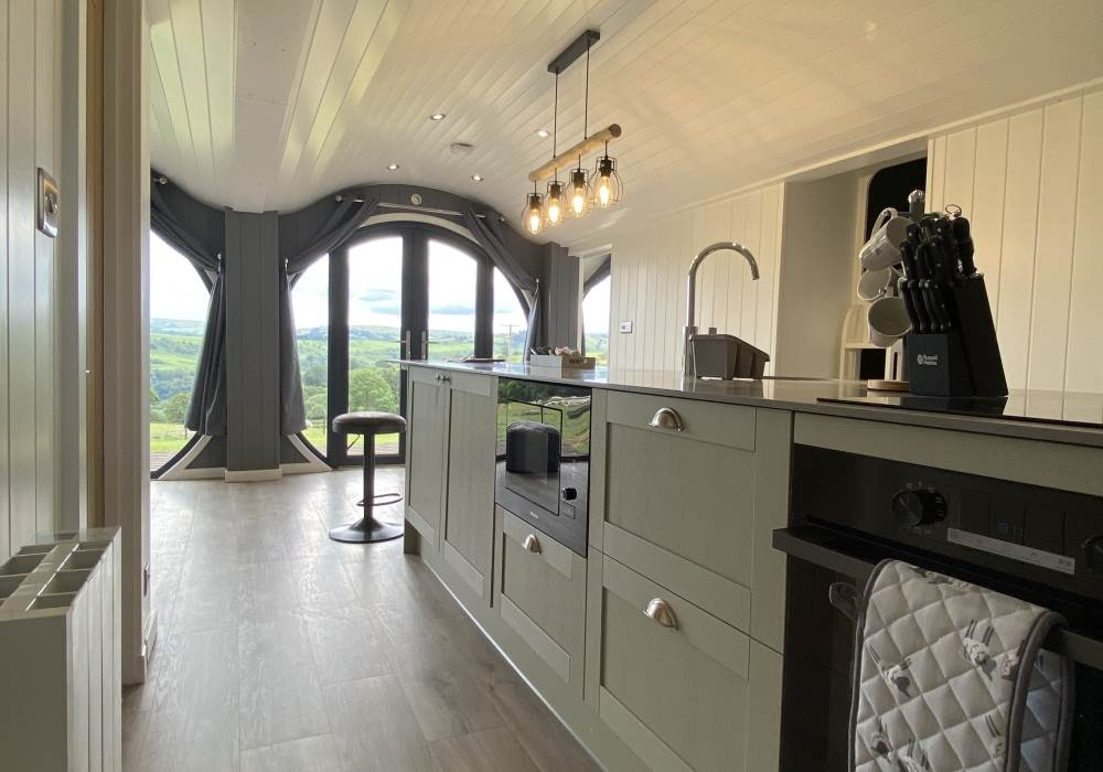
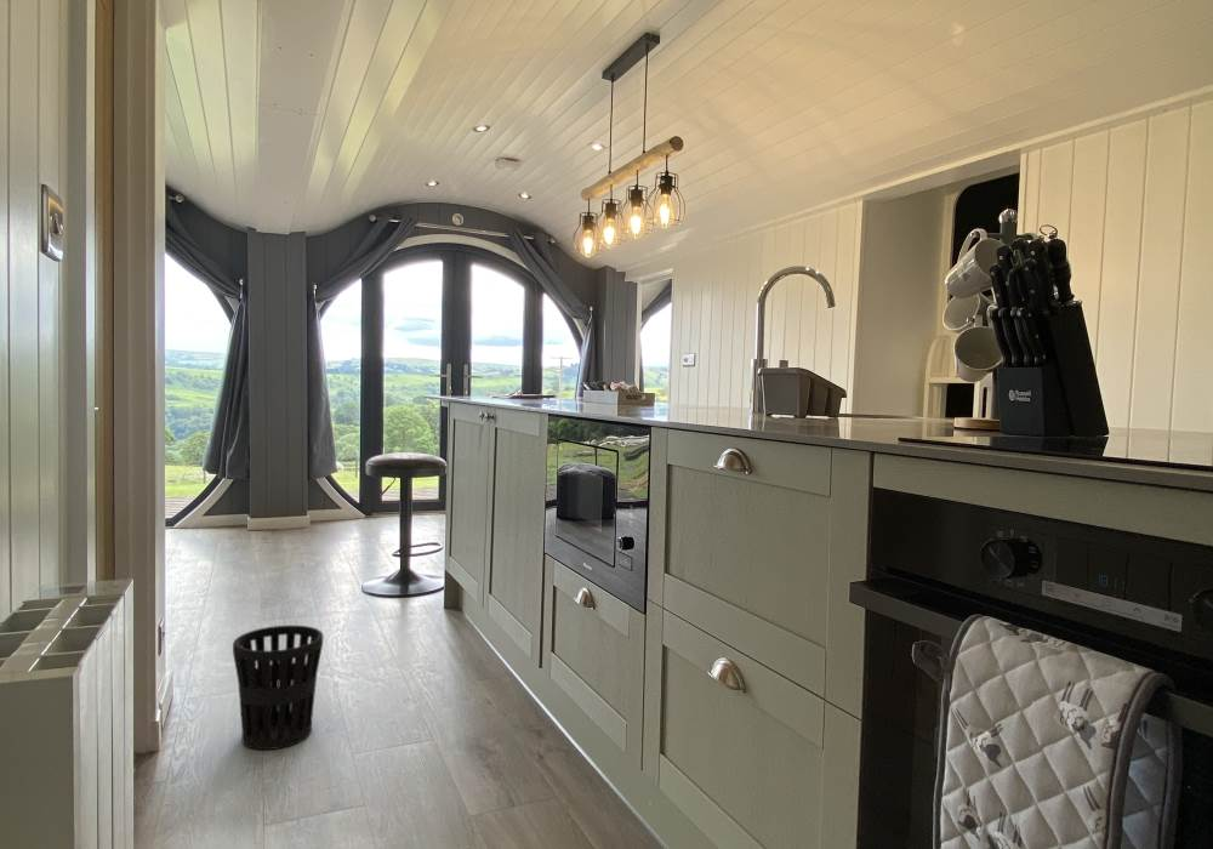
+ wastebasket [232,625,324,751]
